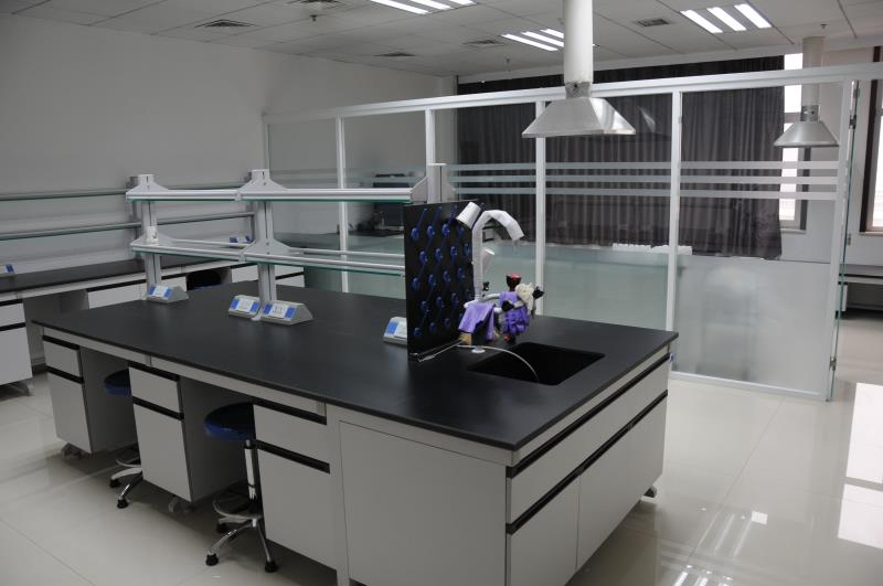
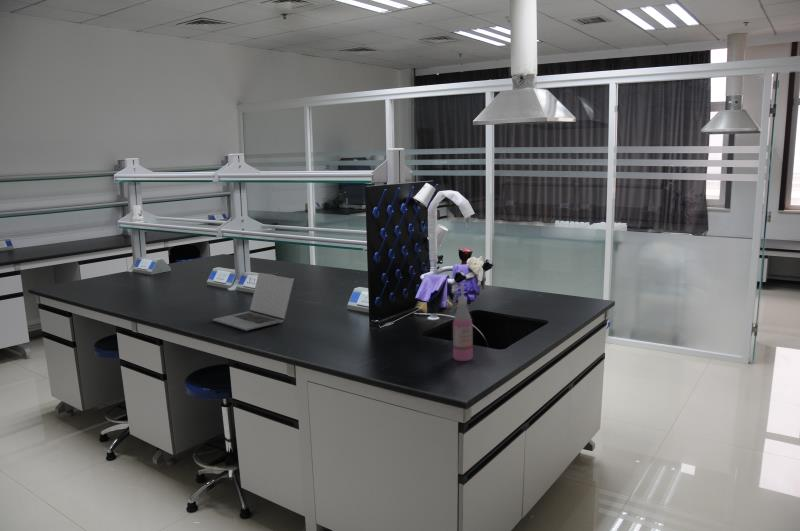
+ laptop [212,272,295,332]
+ soap dispenser [452,285,473,362]
